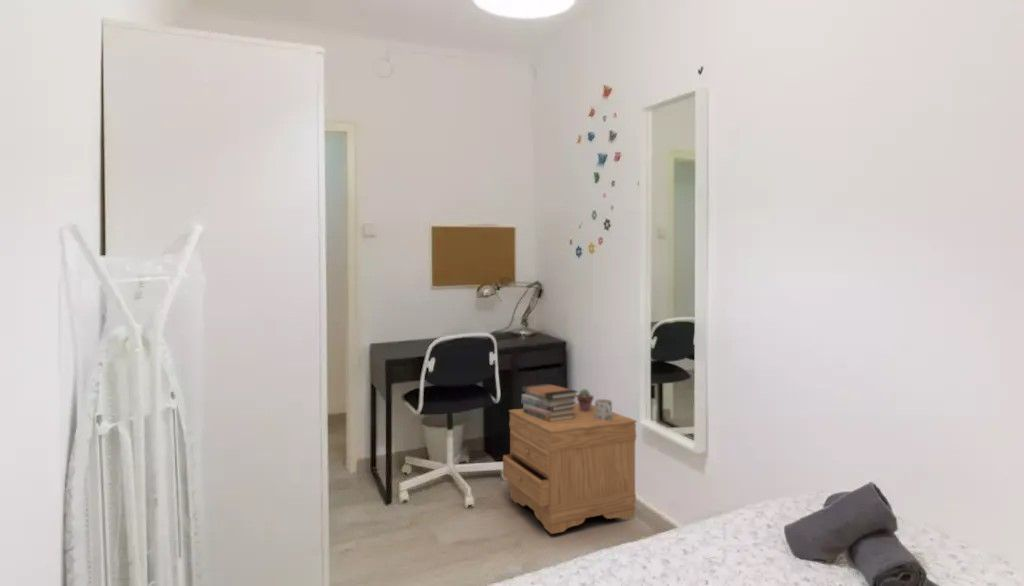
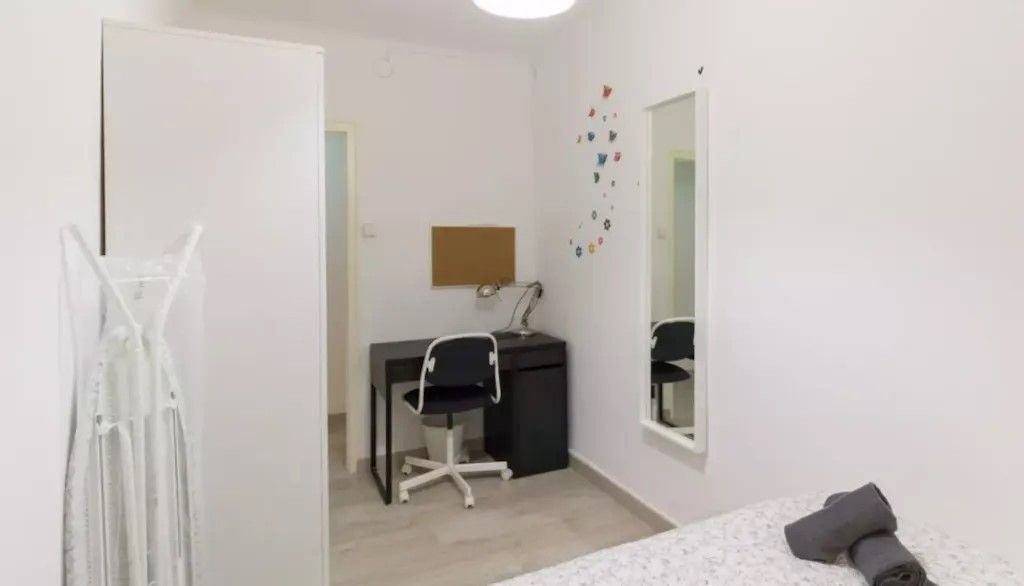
- mug [594,398,613,420]
- book stack [521,383,579,422]
- nightstand [502,402,637,535]
- potted succulent [576,388,595,412]
